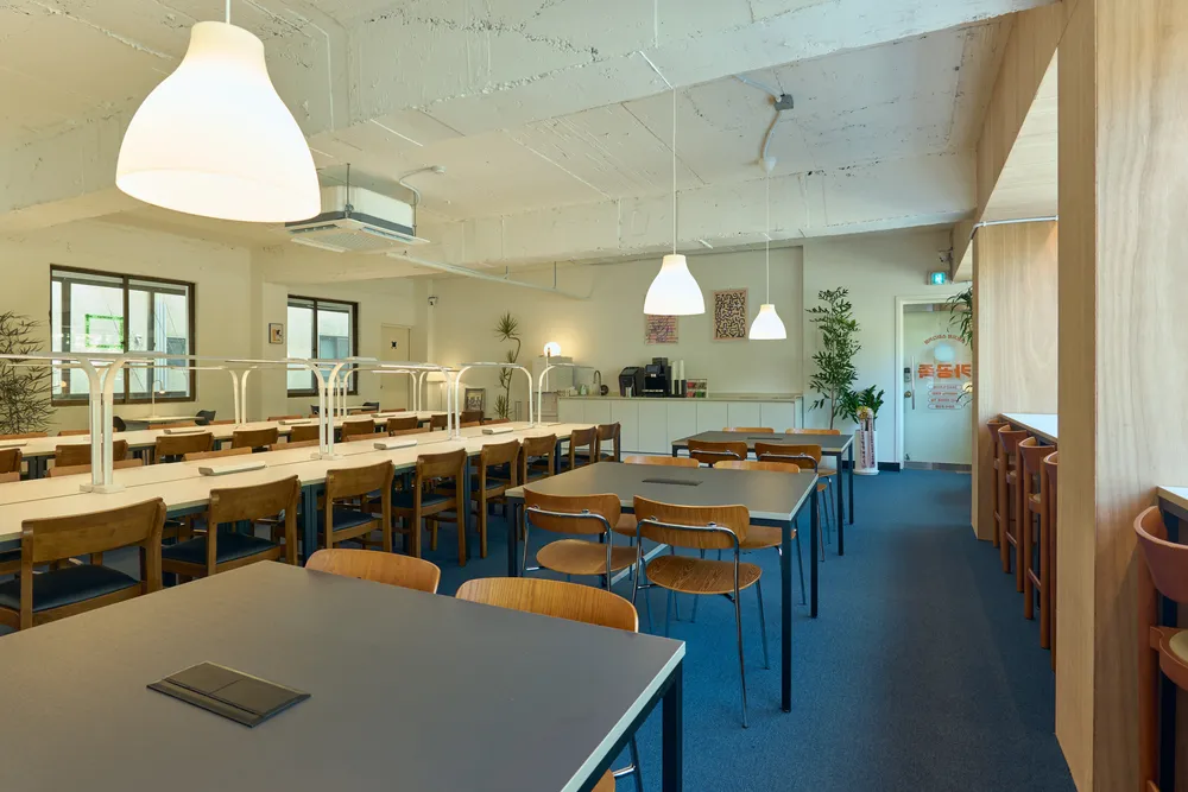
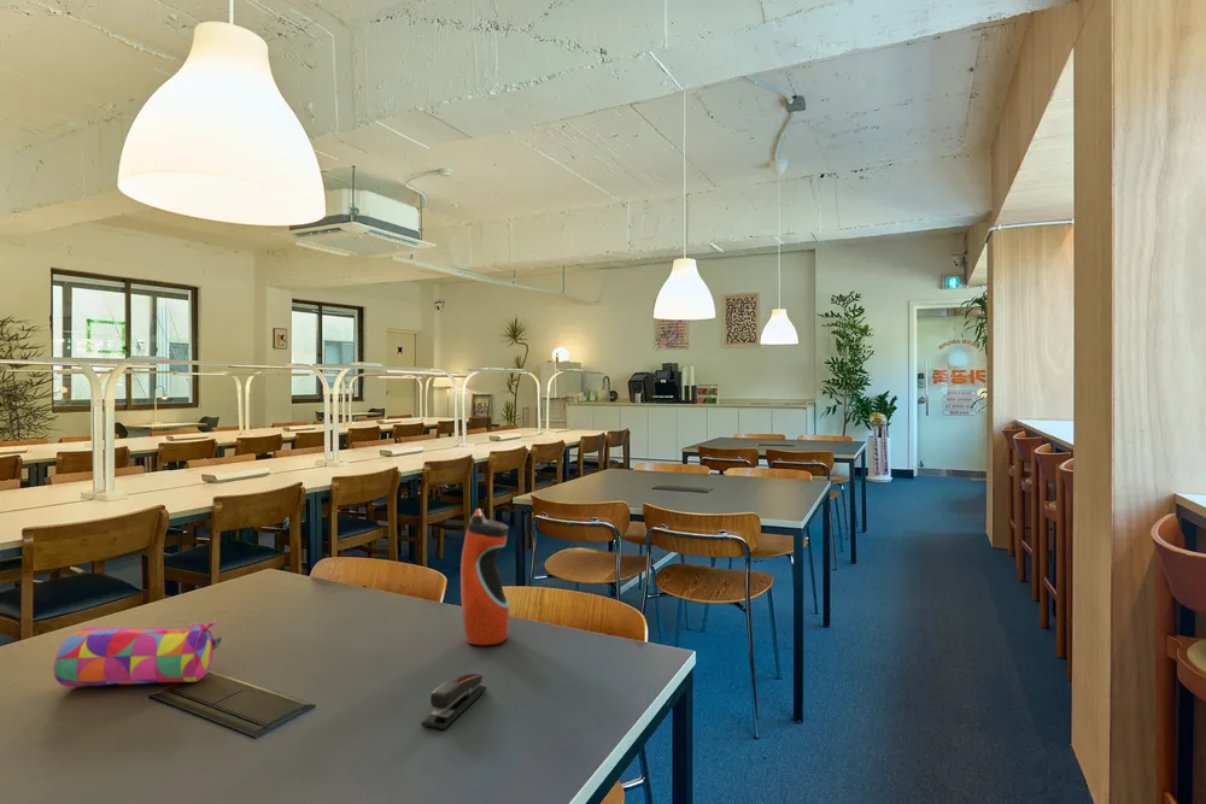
+ stapler [420,673,487,730]
+ water bottle [459,507,510,646]
+ pencil case [52,620,222,688]
